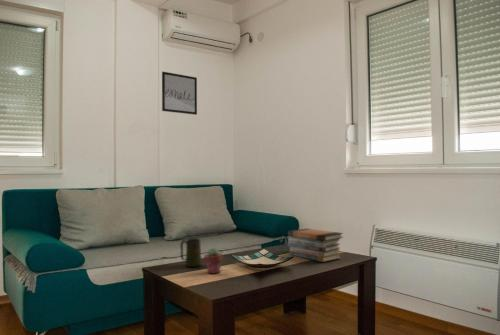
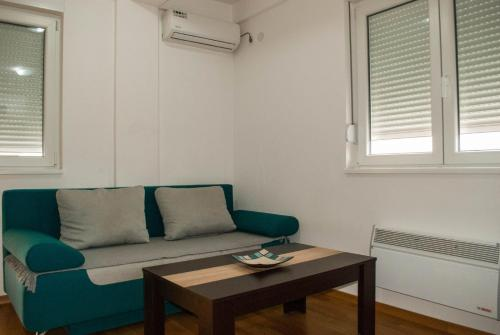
- book stack [287,227,344,263]
- mug [179,237,202,268]
- wall art [161,71,198,116]
- potted succulent [203,247,223,274]
